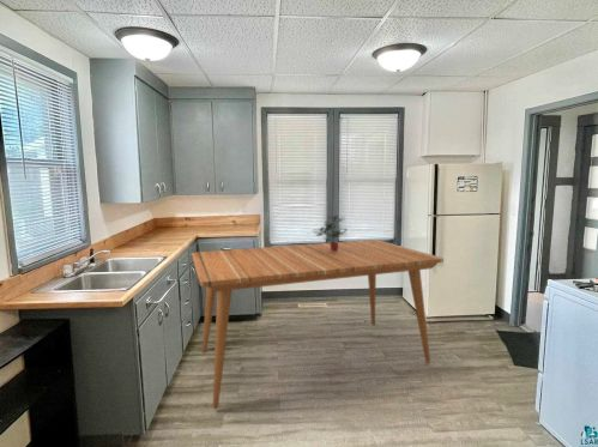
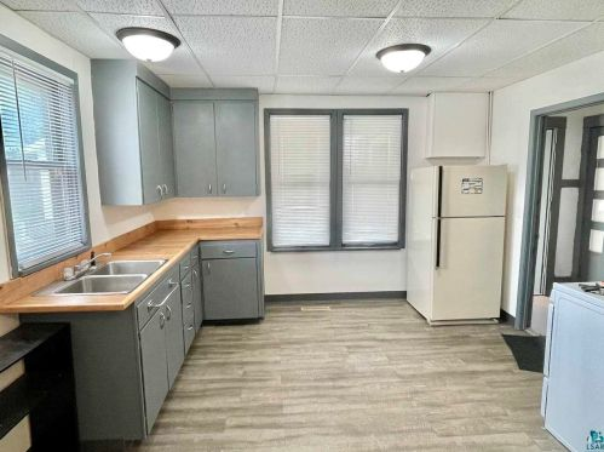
- dining table [191,238,445,410]
- potted plant [313,215,349,252]
